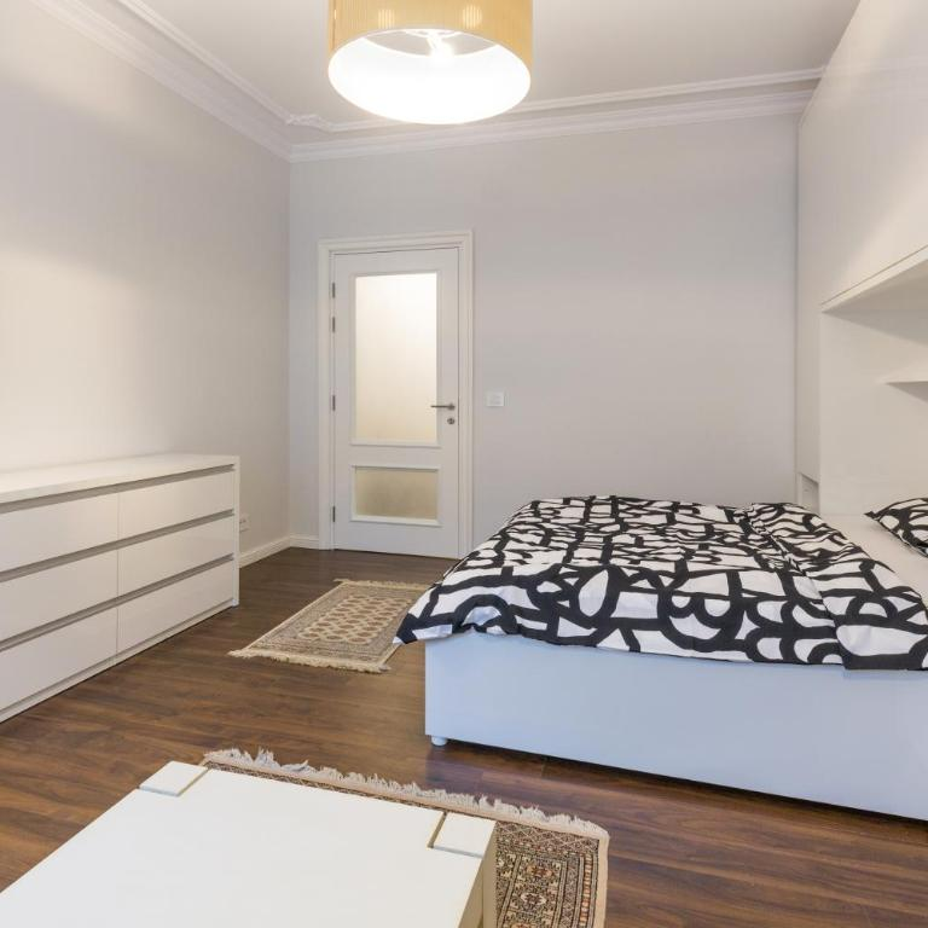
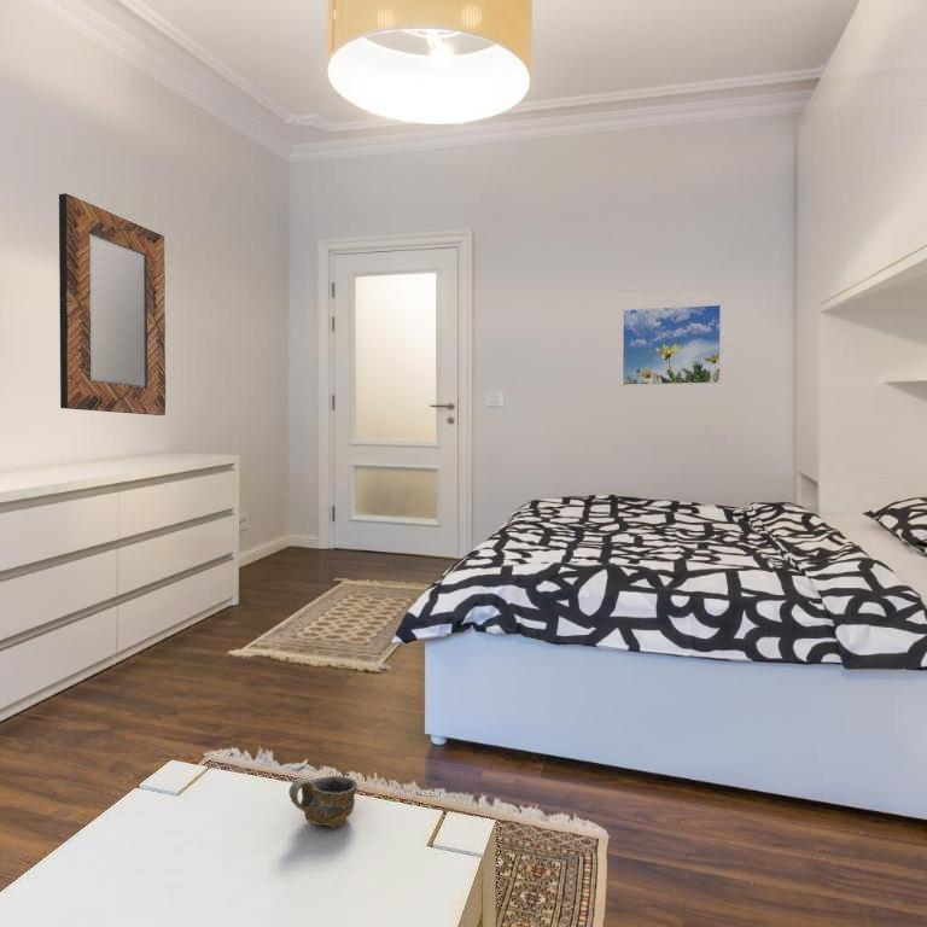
+ home mirror [58,192,167,416]
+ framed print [622,304,722,386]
+ cup [288,774,358,829]
